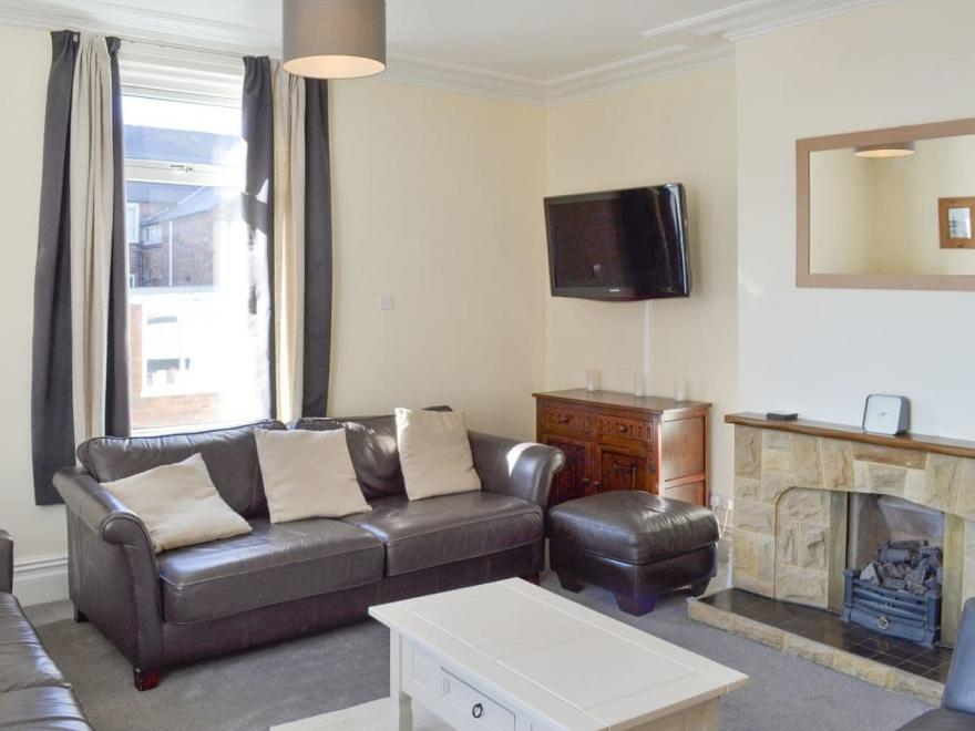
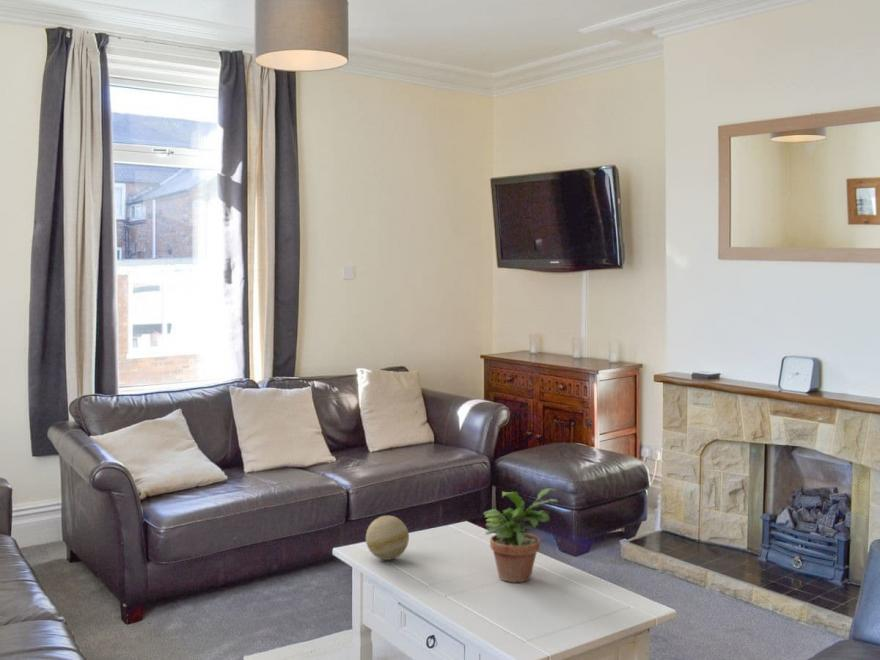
+ decorative ball [365,515,410,561]
+ potted plant [482,487,559,583]
